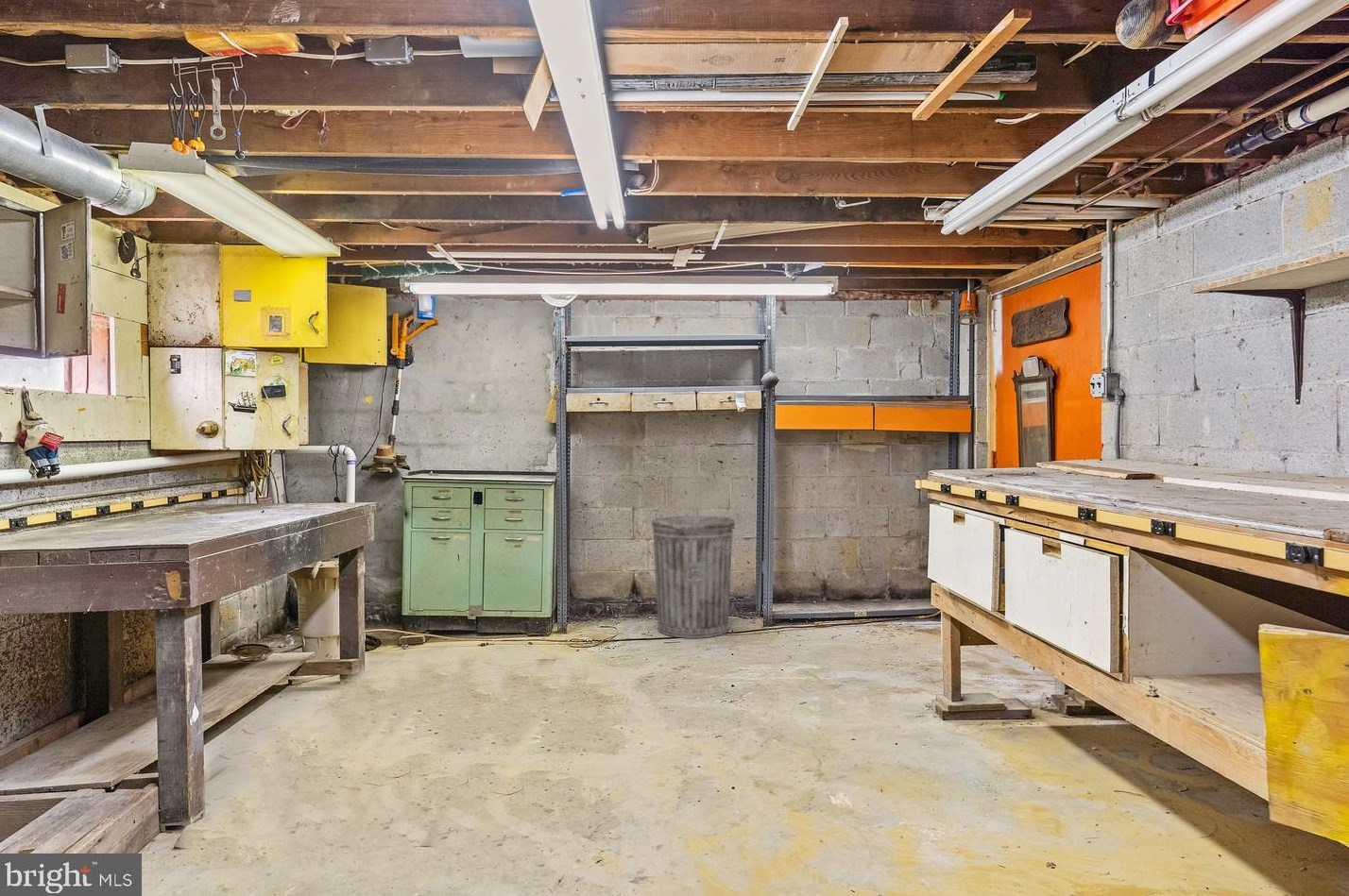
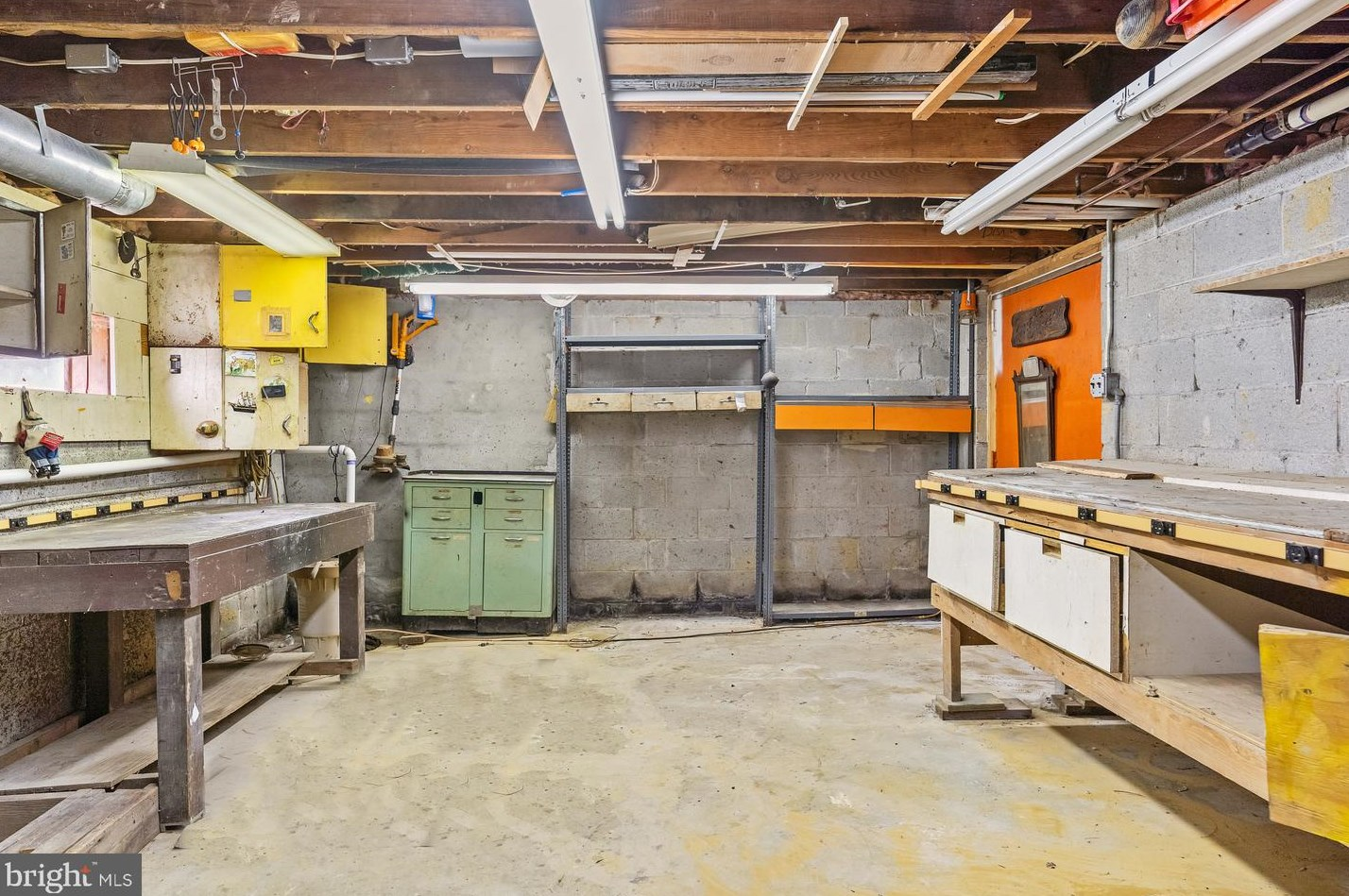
- trash can [650,515,736,639]
